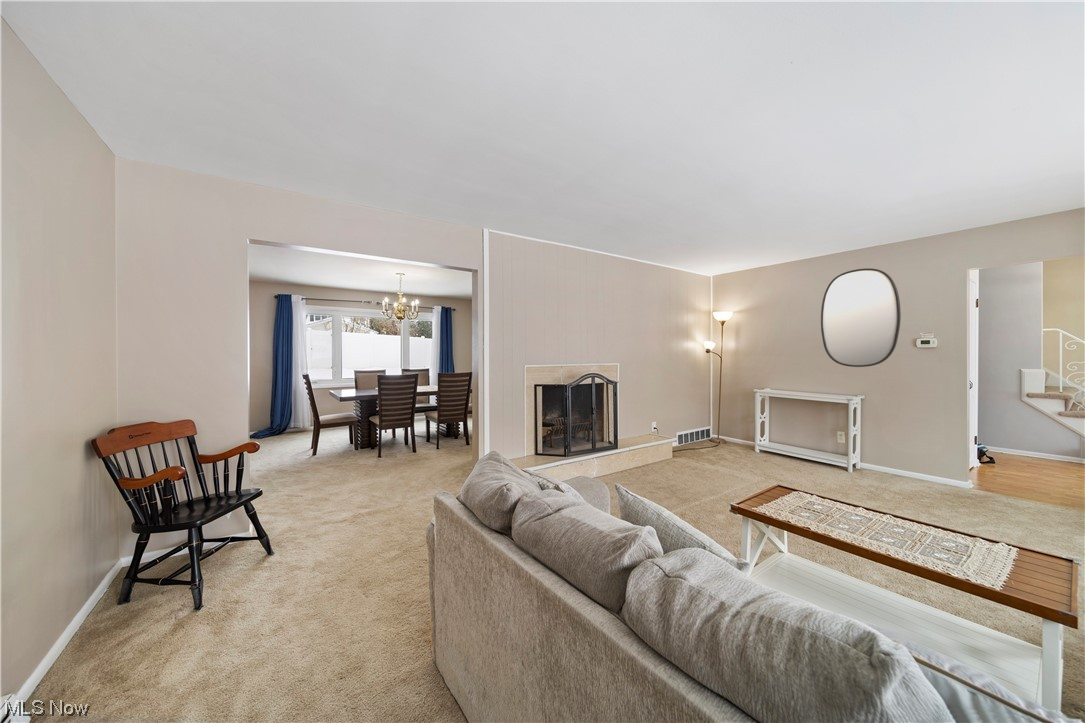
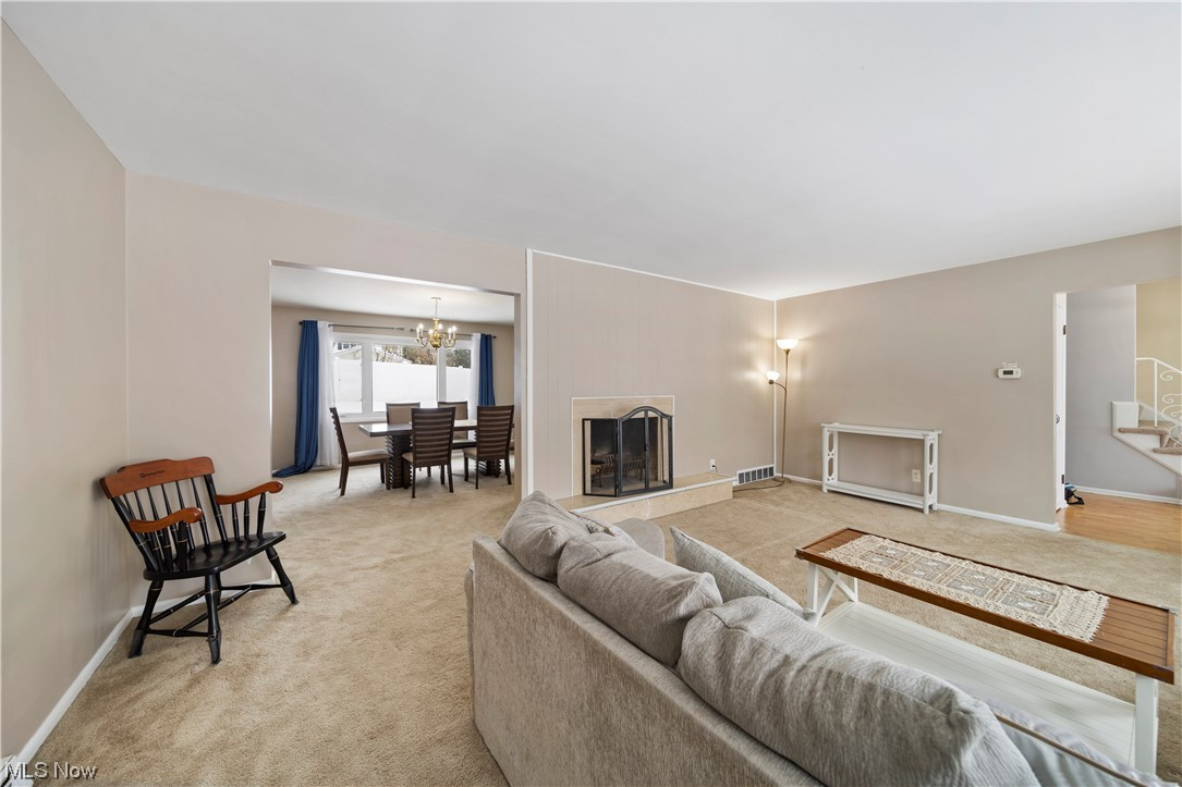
- home mirror [820,267,902,368]
